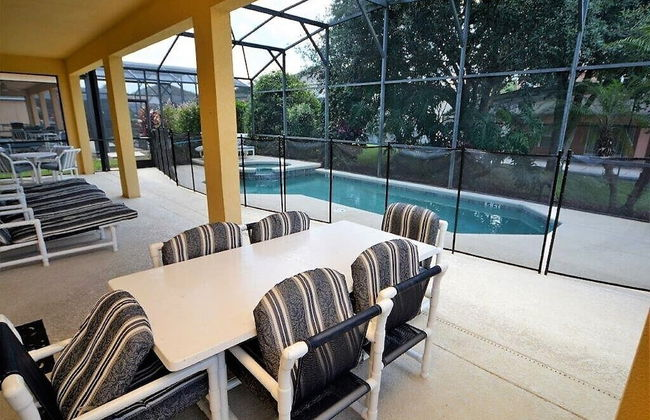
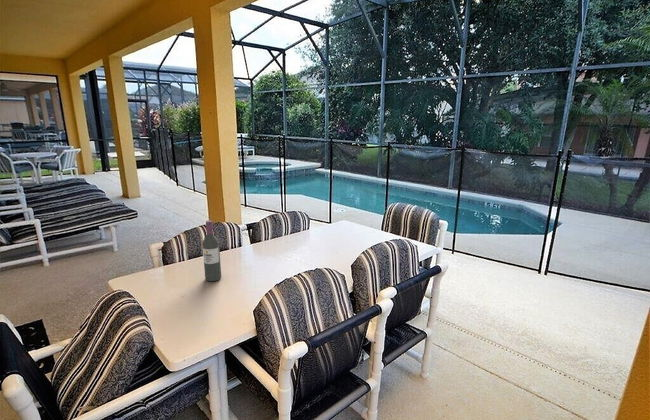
+ wine bottle [201,219,222,282]
